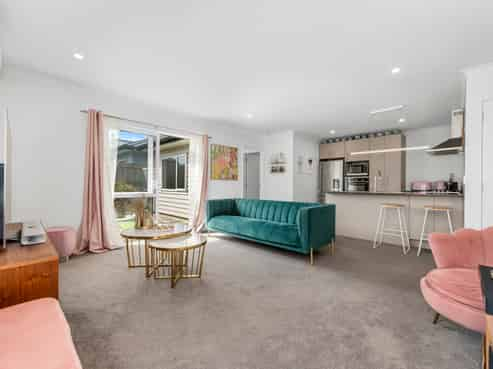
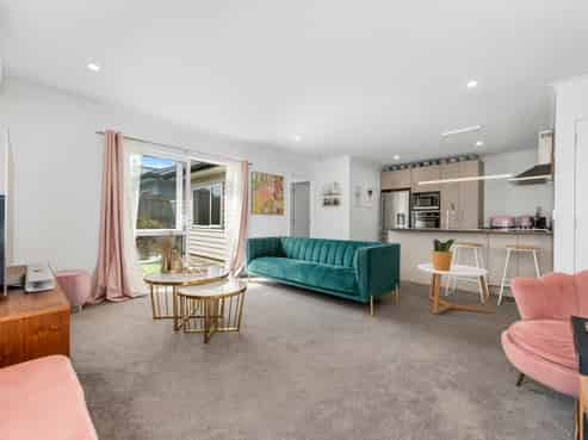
+ potted plant [431,237,457,271]
+ coffee table [417,262,491,315]
